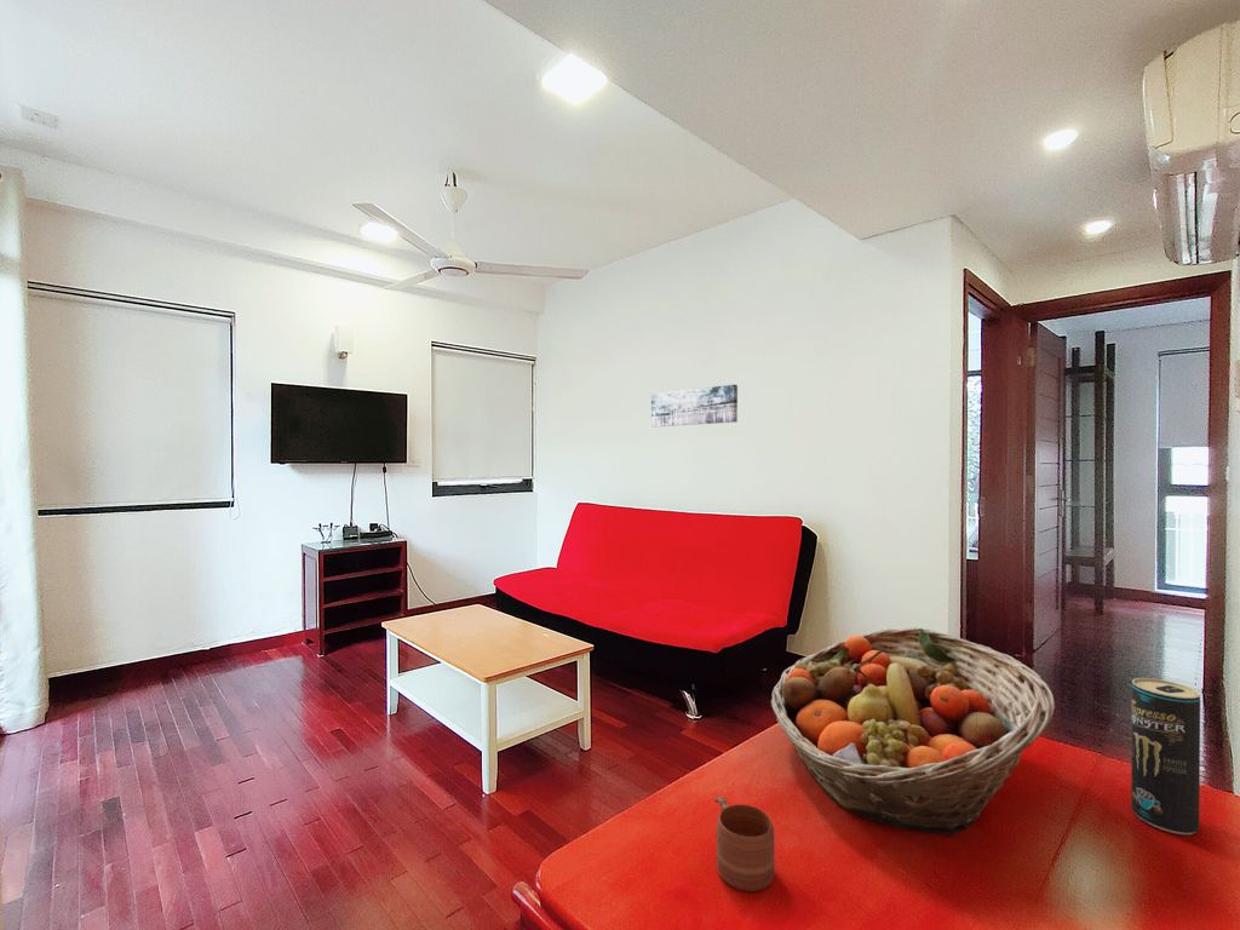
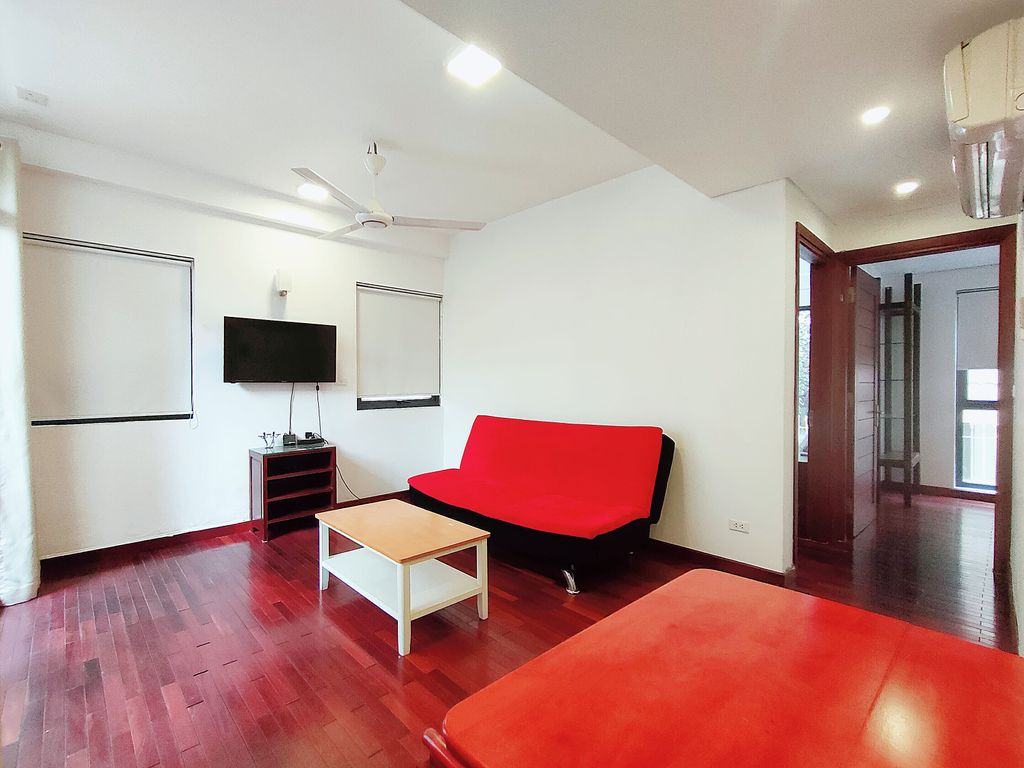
- beverage can [1130,677,1201,836]
- mug [714,796,775,892]
- fruit basket [770,627,1056,838]
- wall art [650,384,739,427]
